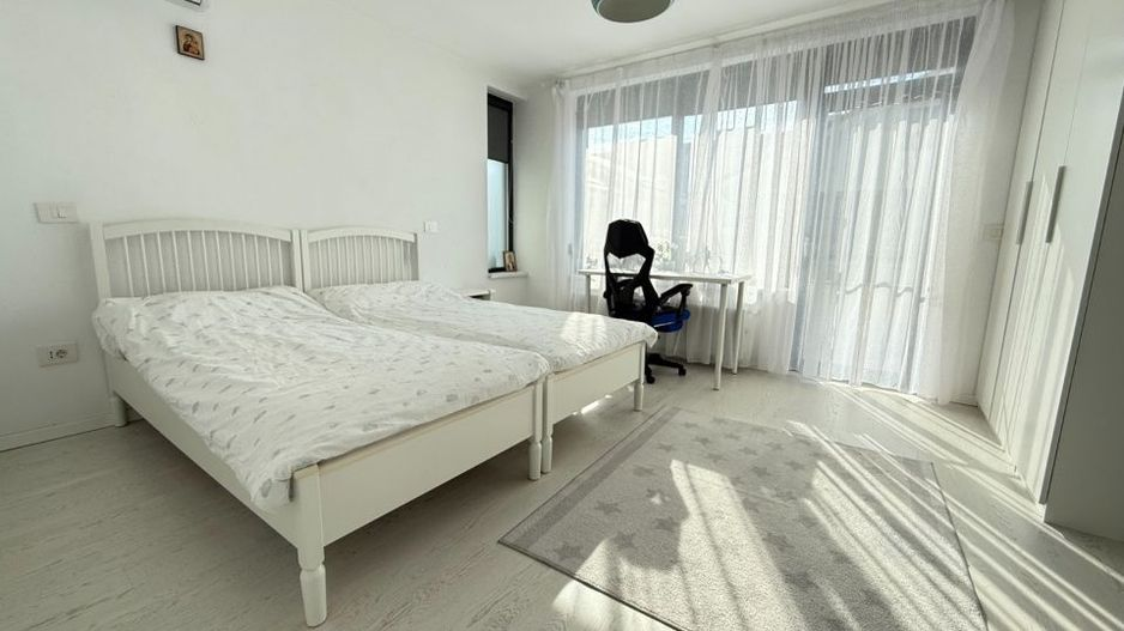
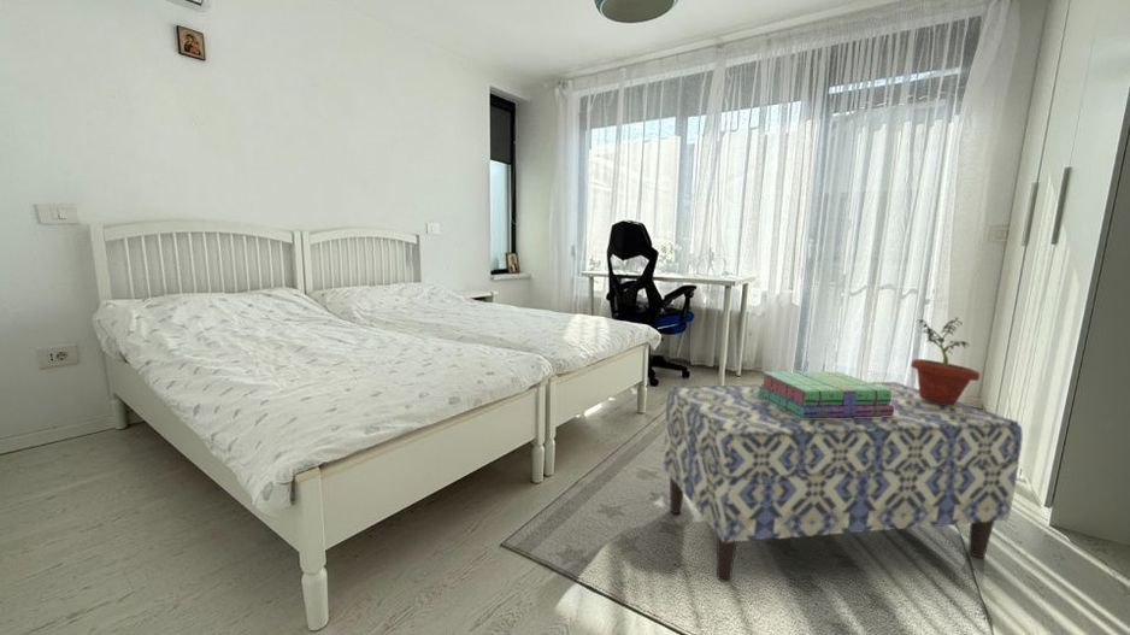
+ stack of books [757,370,894,418]
+ potted plant [910,317,981,405]
+ bench [663,381,1024,583]
